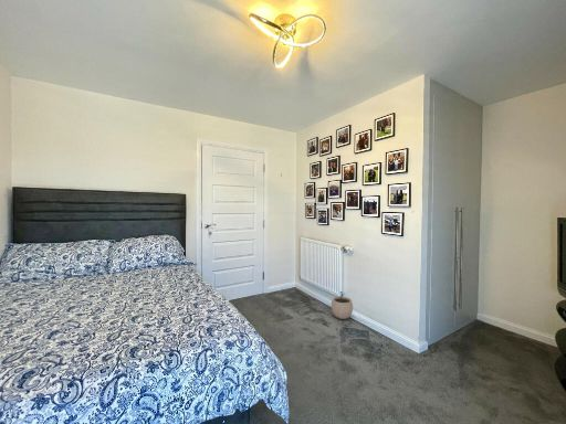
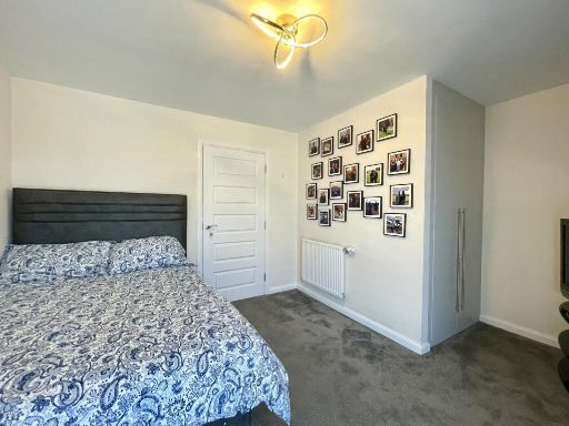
- plant pot [331,292,354,320]
